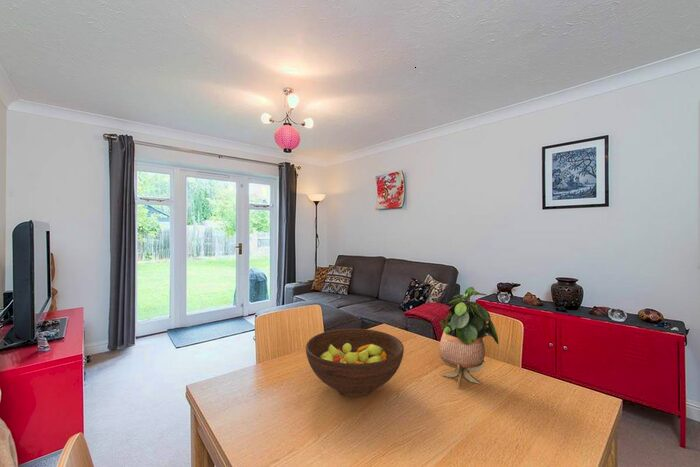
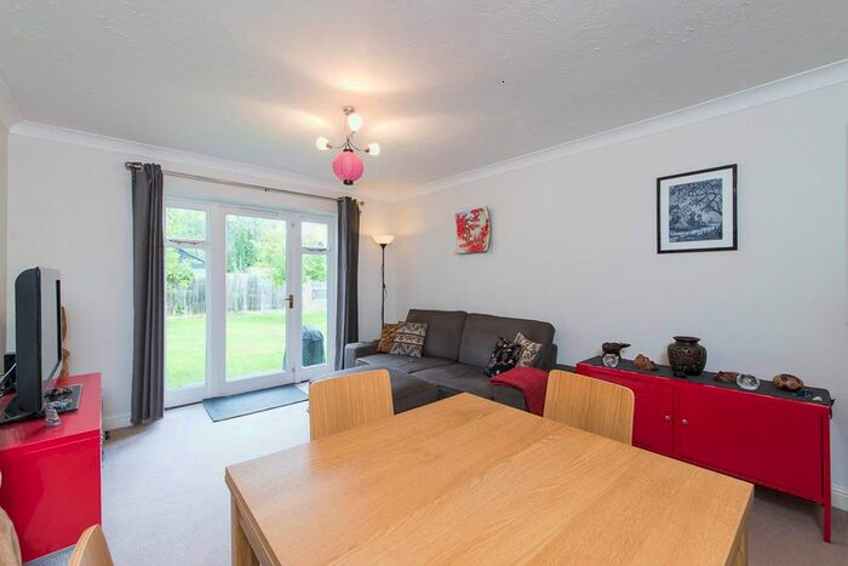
- potted plant [439,286,500,389]
- fruit bowl [305,328,405,398]
